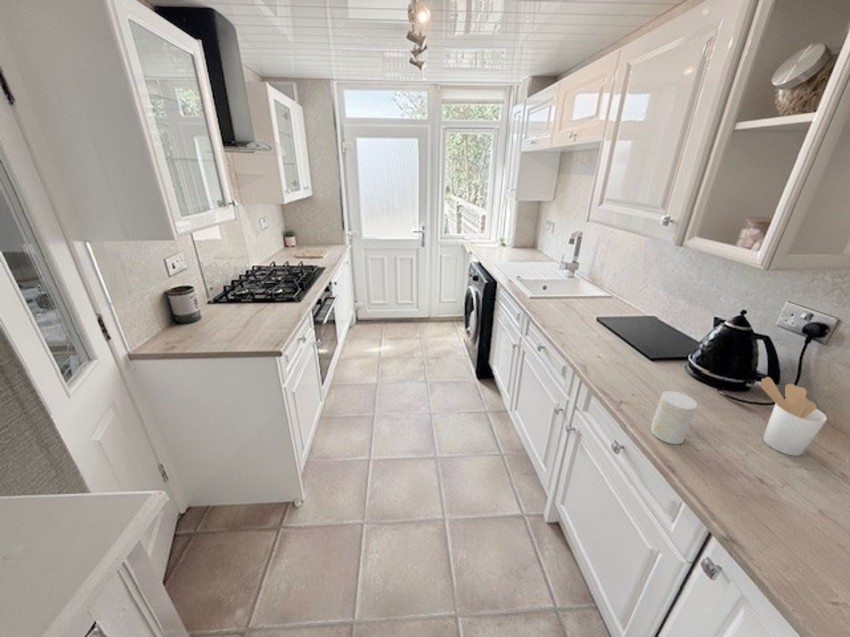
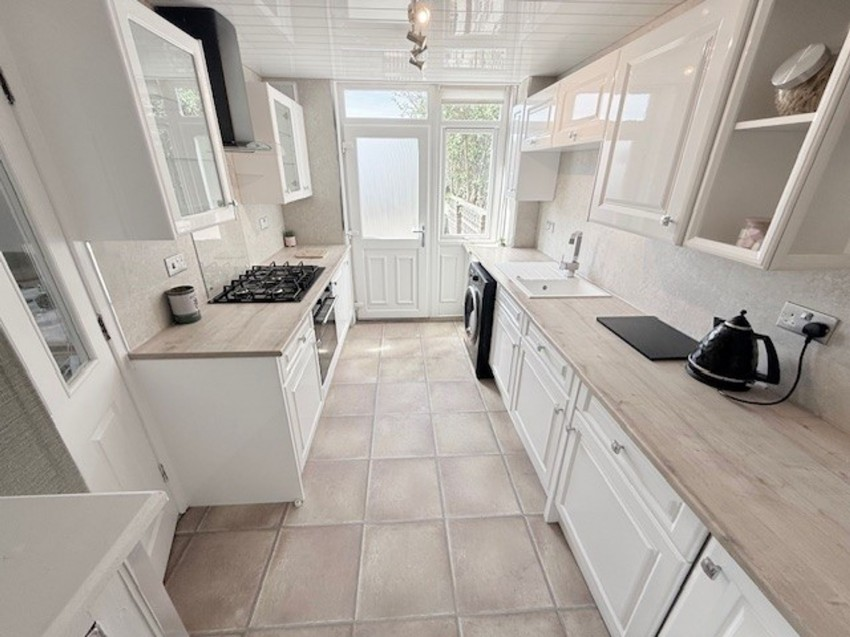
- utensil holder [758,376,828,457]
- cup [649,390,698,445]
